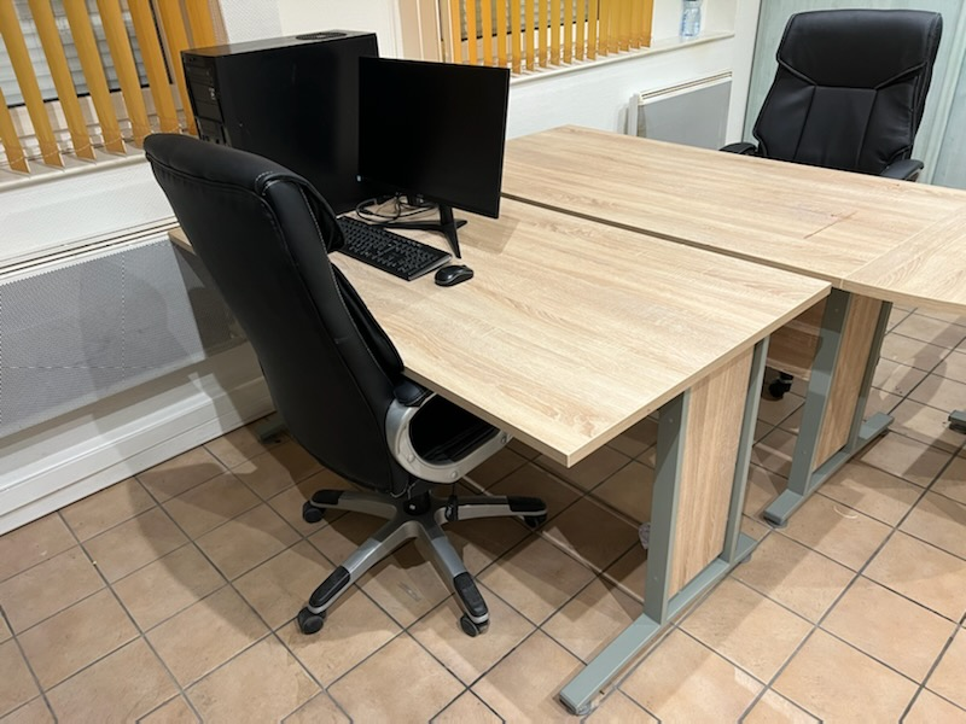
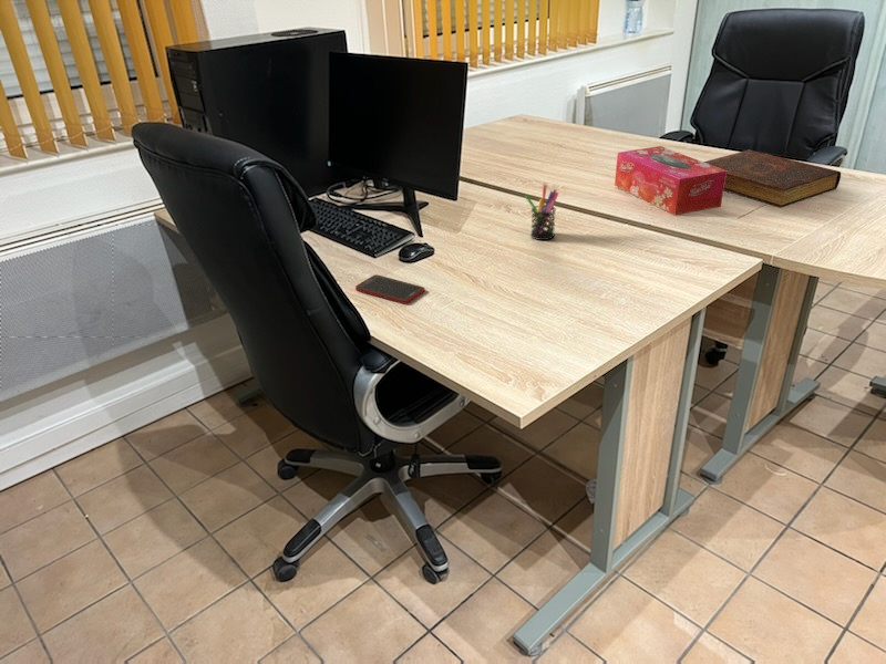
+ cell phone [354,273,426,305]
+ tissue box [614,145,728,216]
+ pen holder [524,184,560,241]
+ book [703,148,842,208]
